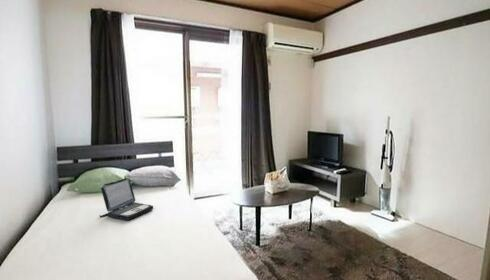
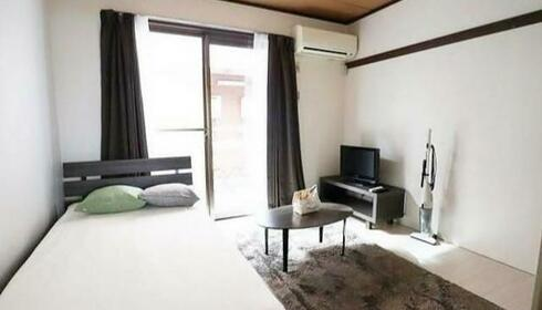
- laptop [98,177,154,221]
